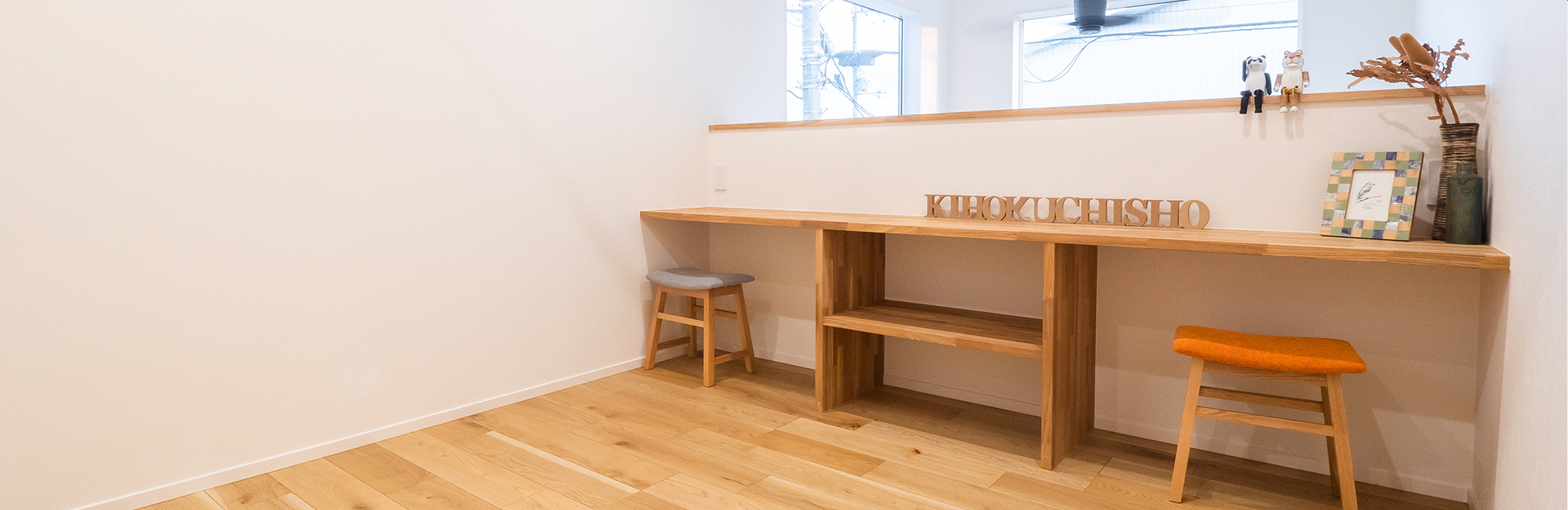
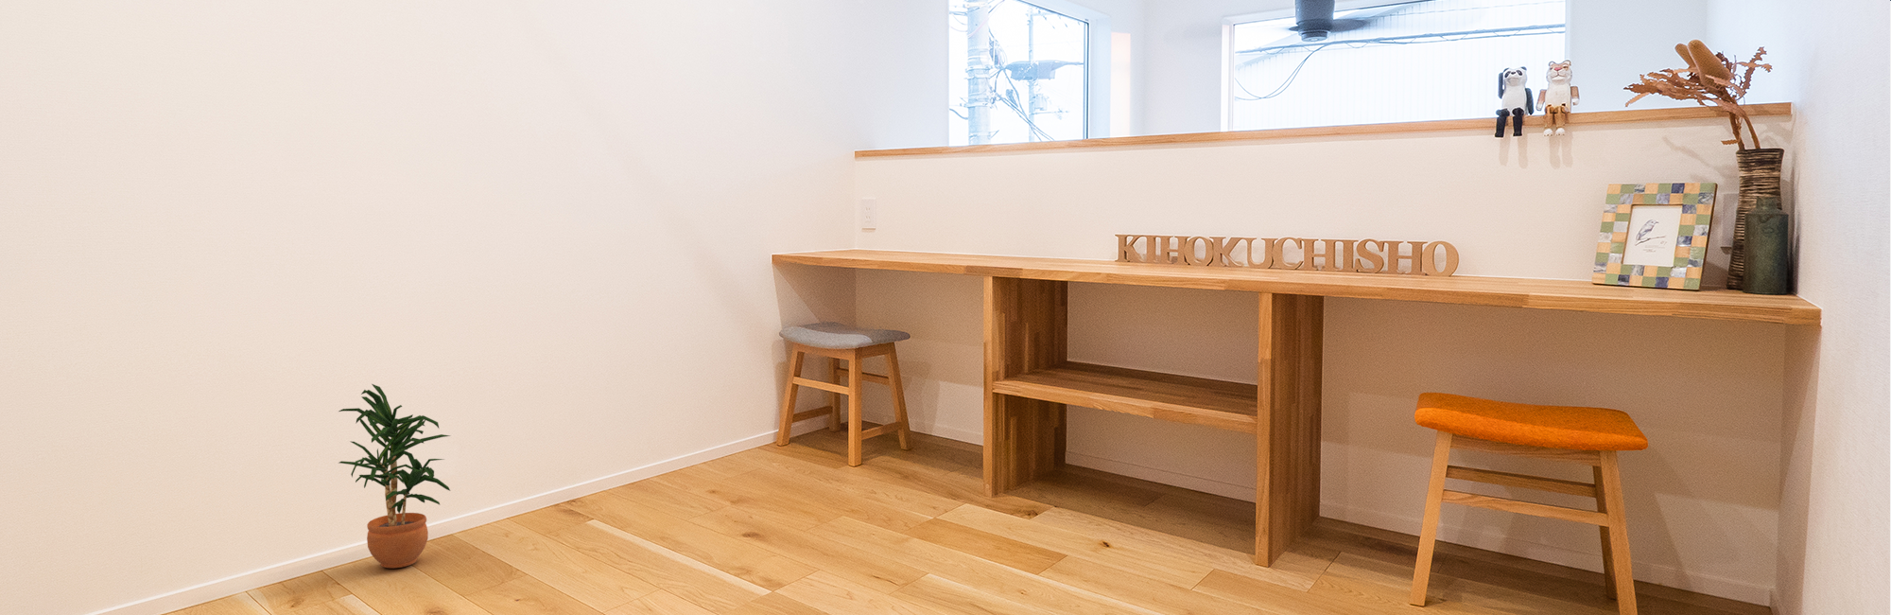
+ potted plant [338,383,451,569]
